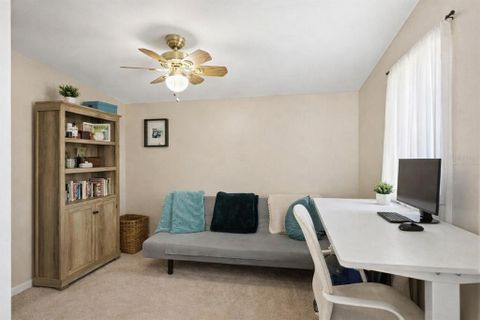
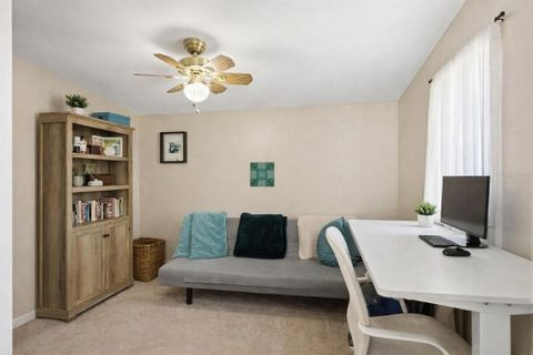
+ wall art [249,161,275,187]
